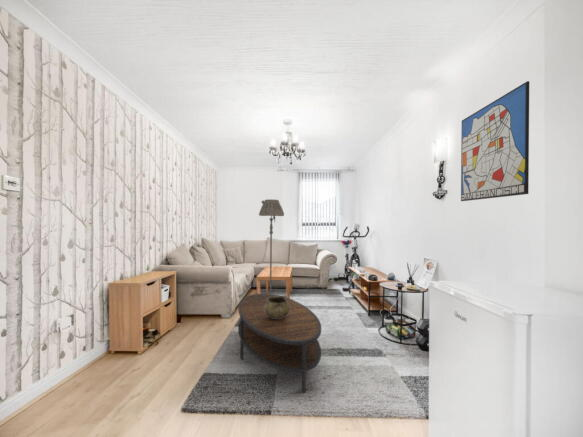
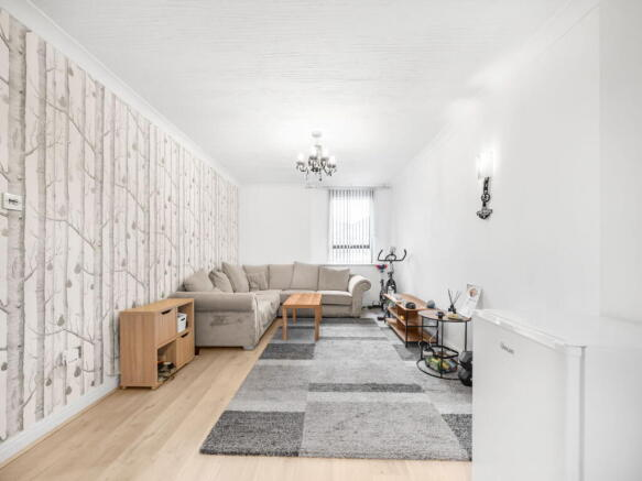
- decorative bowl [264,297,290,319]
- coffee table [237,293,322,394]
- floor lamp [258,198,285,294]
- wall art [460,80,530,202]
